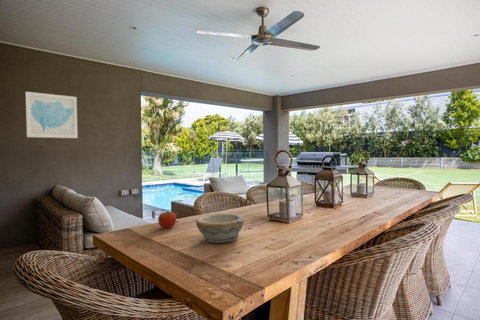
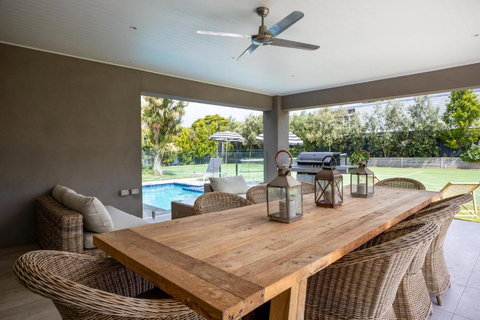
- bowl [195,212,245,244]
- fruit [157,208,177,229]
- wall art [25,91,79,139]
